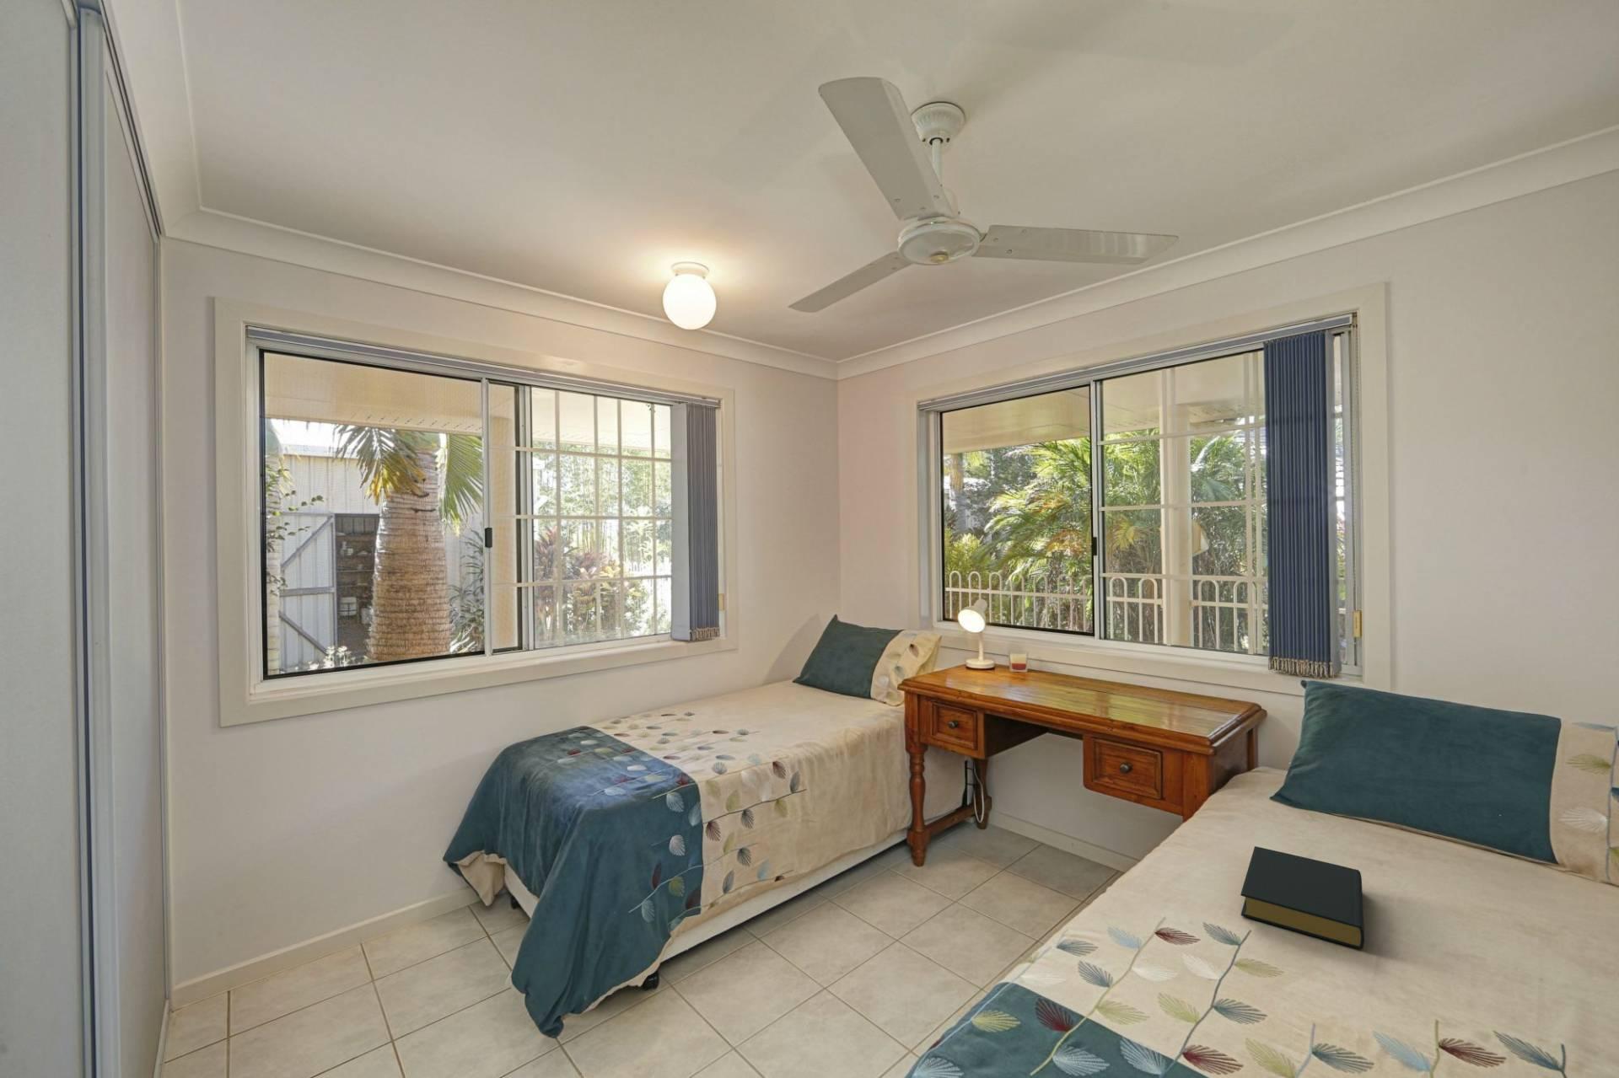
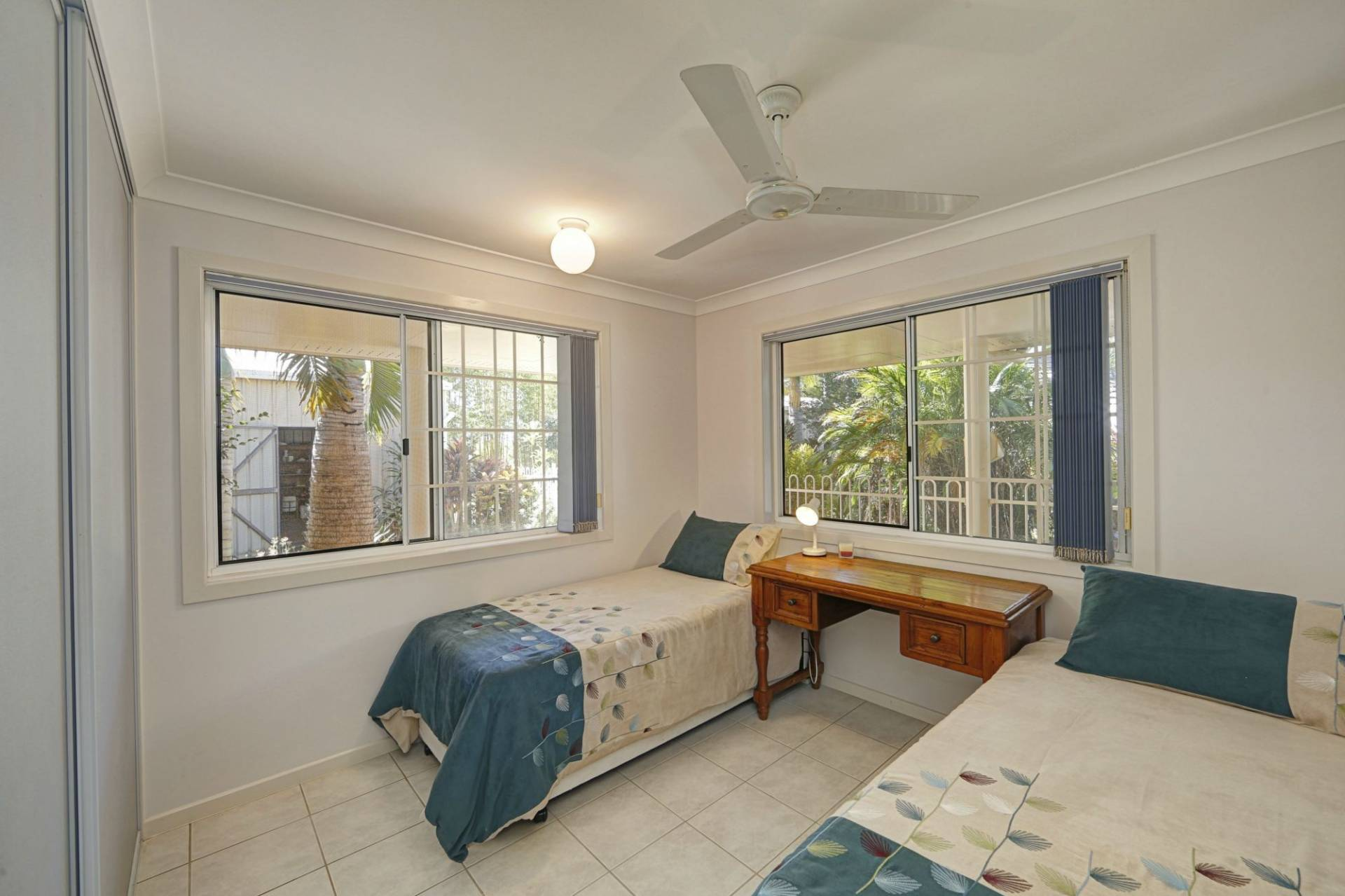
- hardback book [1240,846,1365,950]
